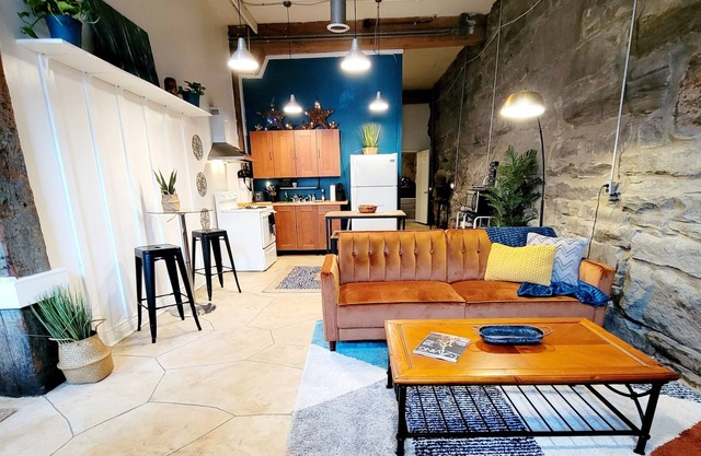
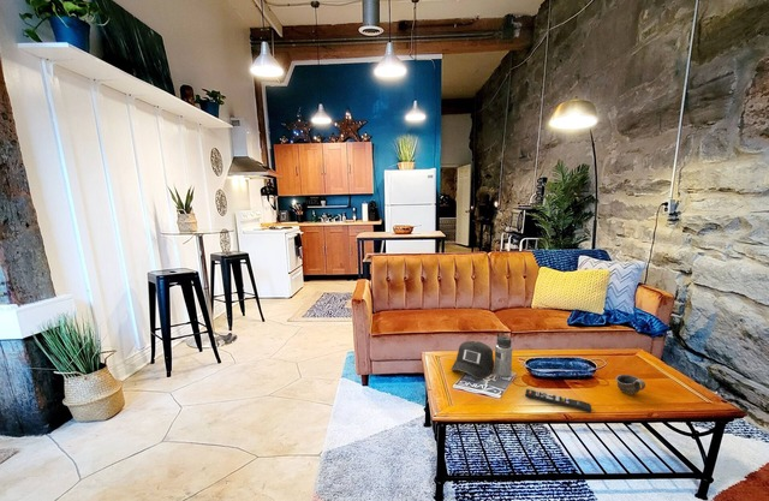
+ remote control [524,388,592,414]
+ water bottle [449,332,513,380]
+ cup [615,374,646,396]
